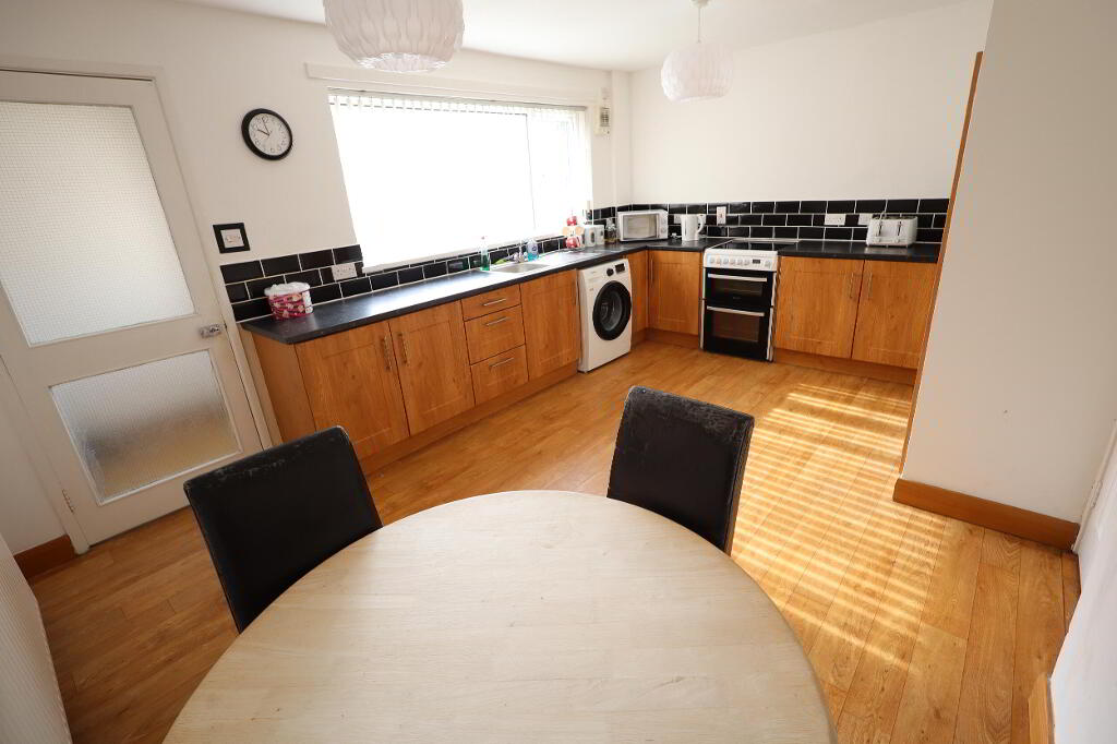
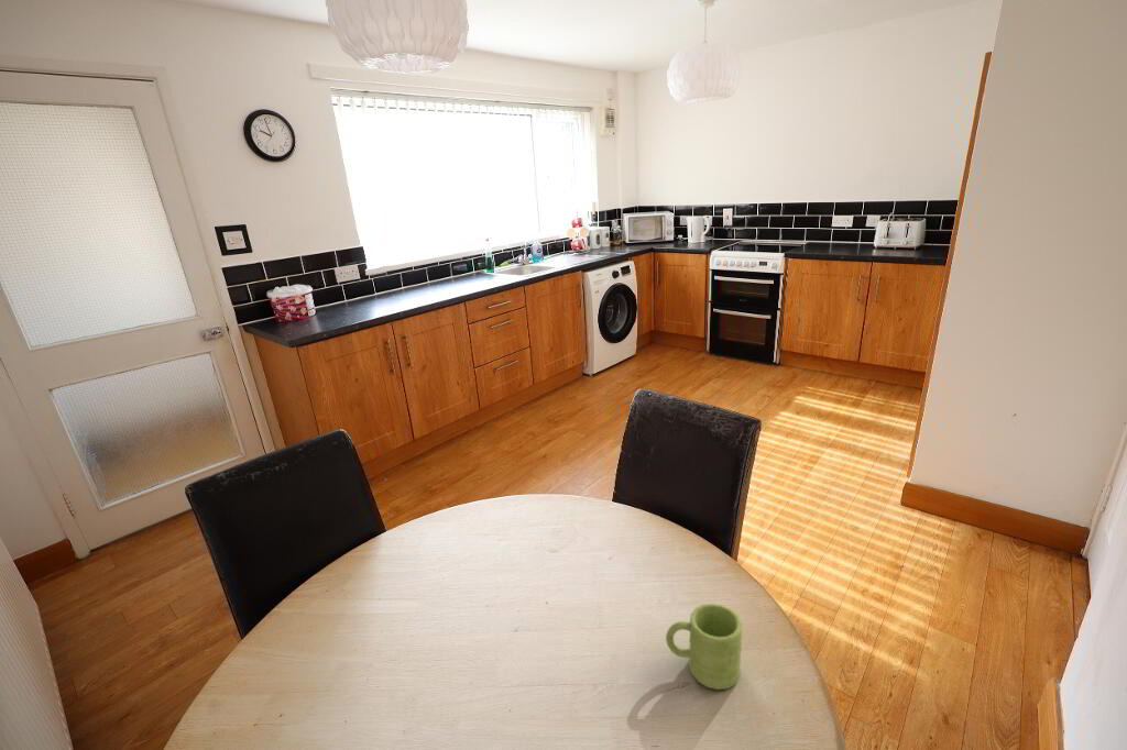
+ mug [665,603,743,691]
